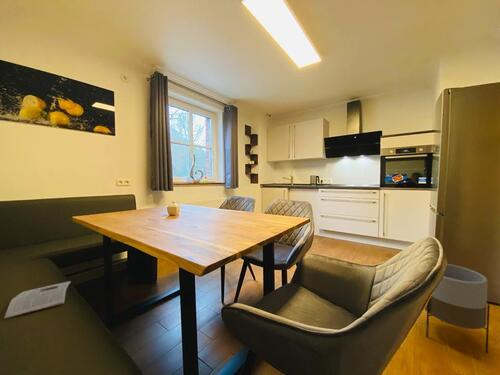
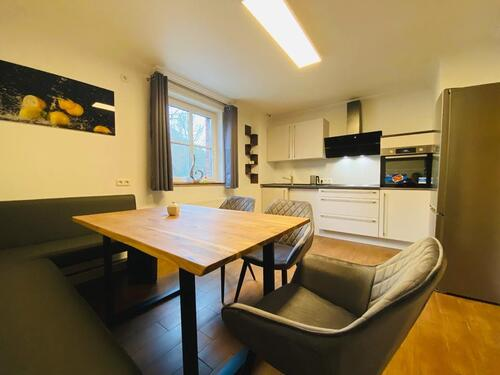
- planter [424,263,491,354]
- magazine [3,280,72,320]
